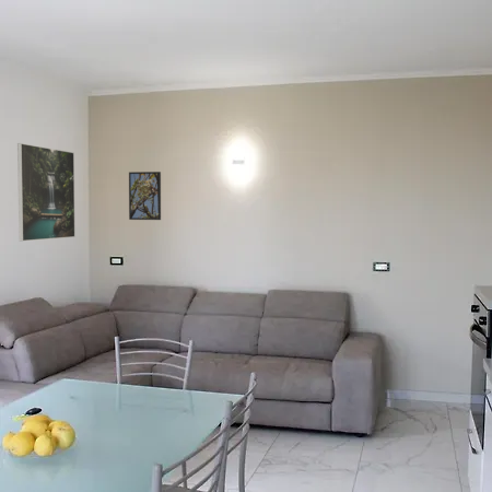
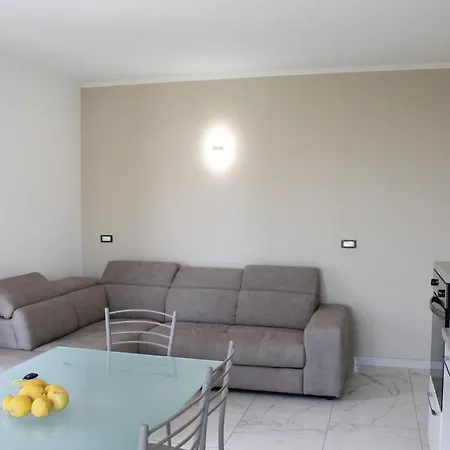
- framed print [16,142,77,243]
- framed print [128,171,162,221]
